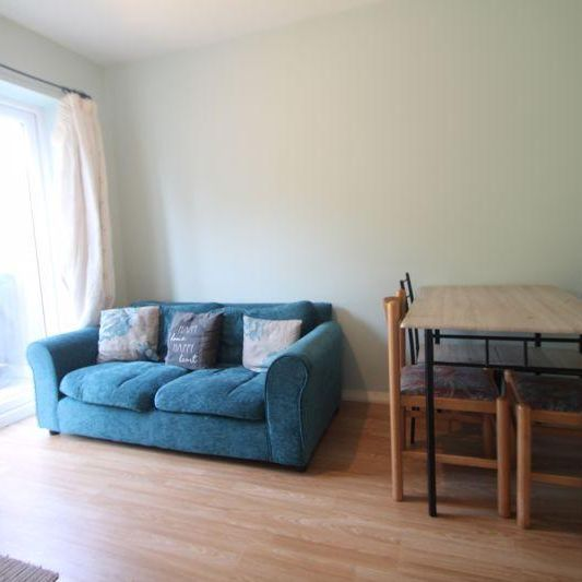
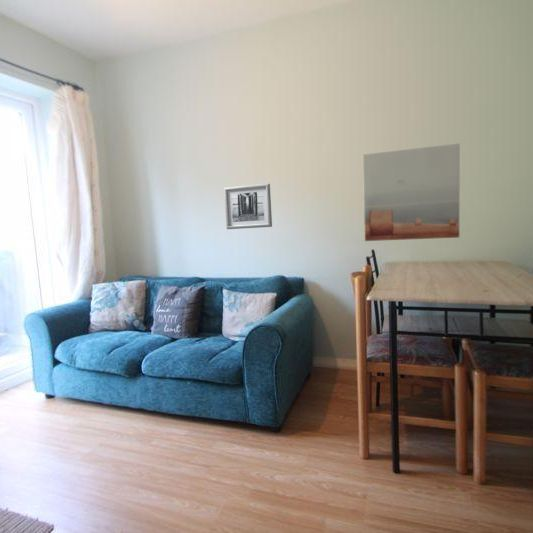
+ wall art [362,142,461,242]
+ wall art [223,183,273,230]
